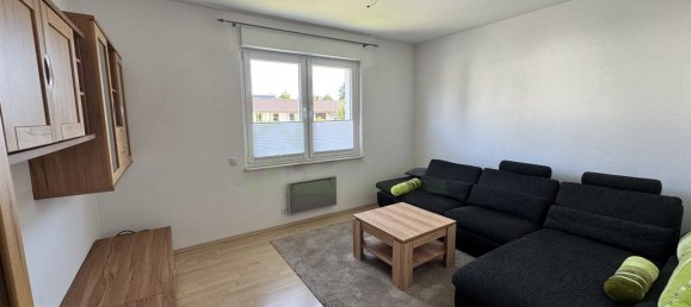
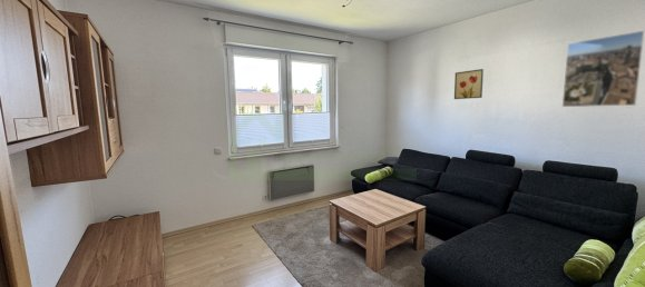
+ wall art [453,68,485,100]
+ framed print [561,30,645,108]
